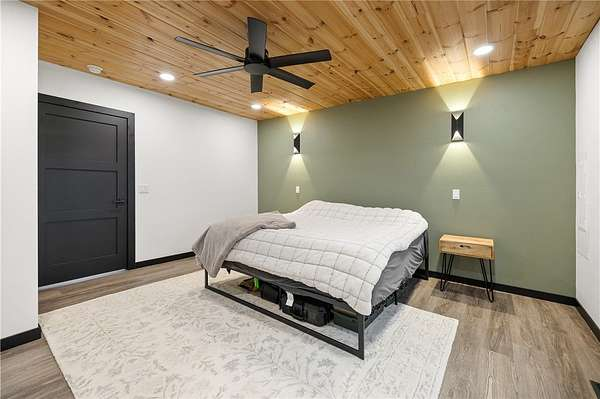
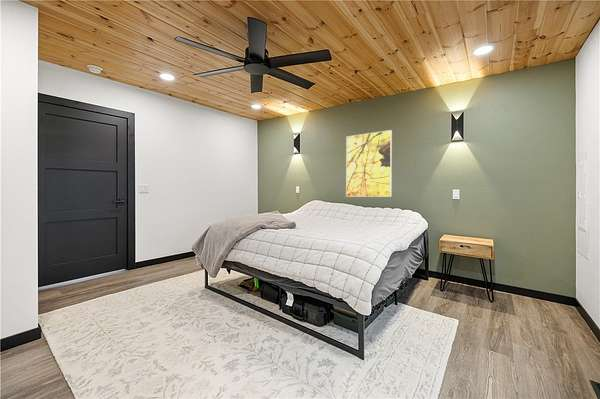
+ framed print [345,129,393,198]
